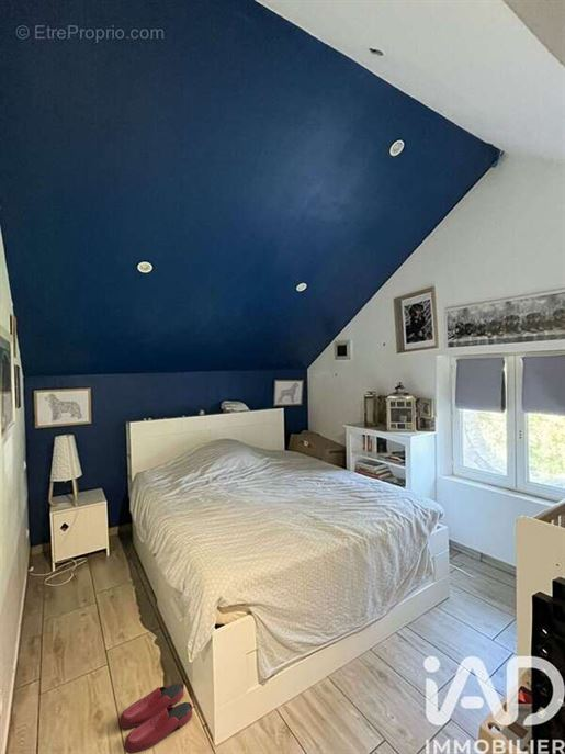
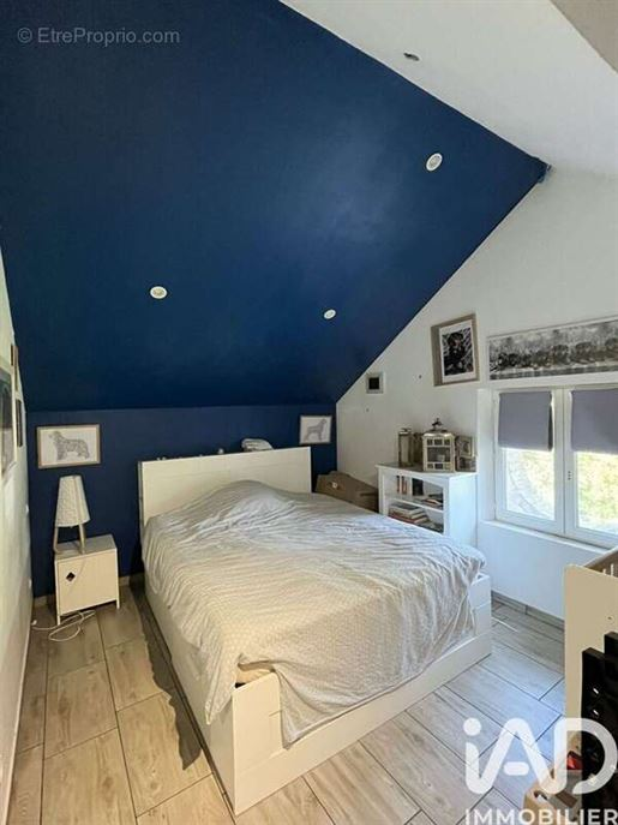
- slippers [118,682,193,754]
